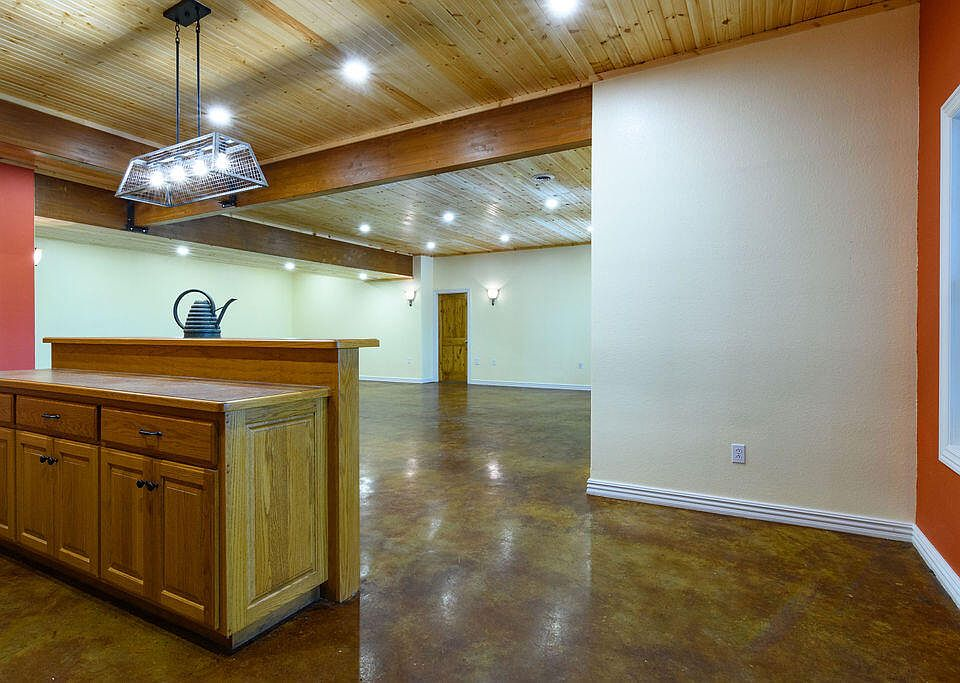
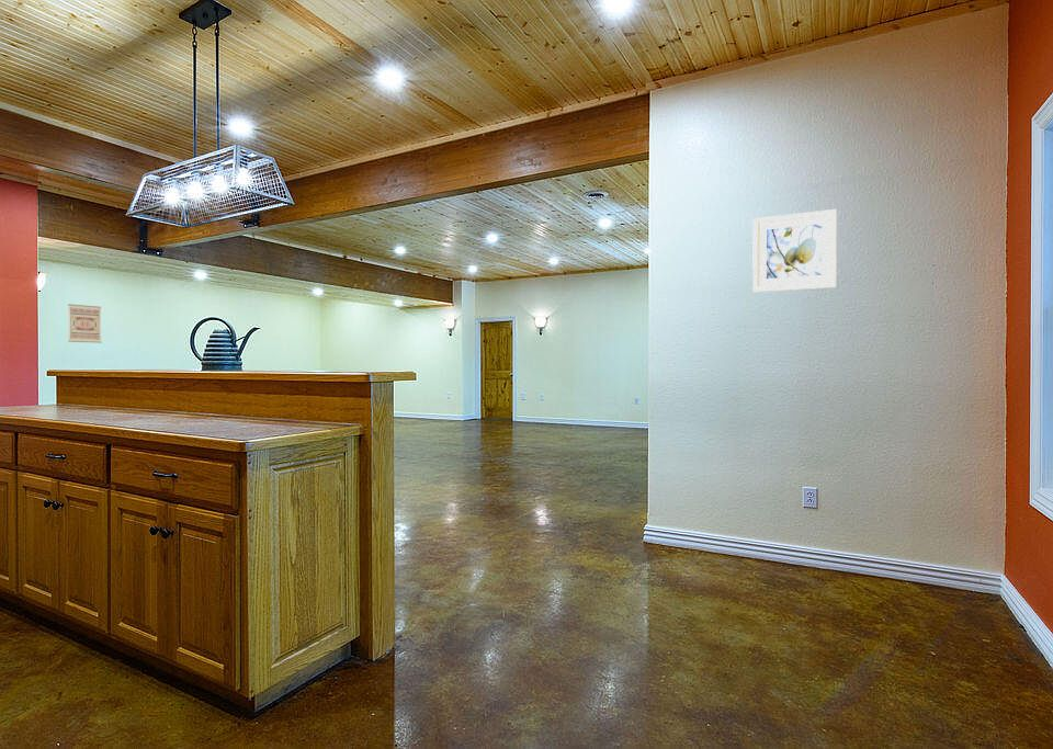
+ wall art [67,303,102,344]
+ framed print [751,208,838,294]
